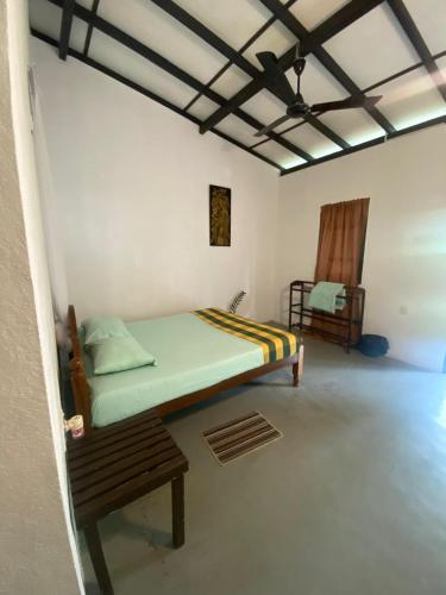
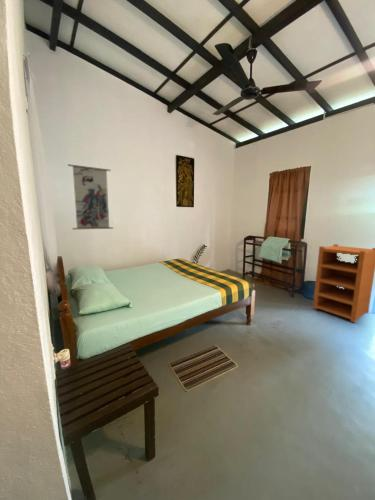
+ wall scroll [67,157,114,230]
+ cupboard [312,243,375,323]
